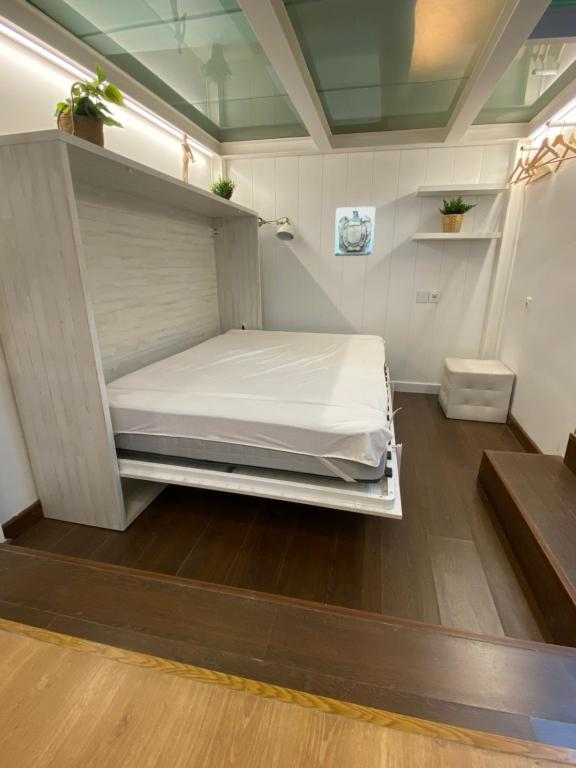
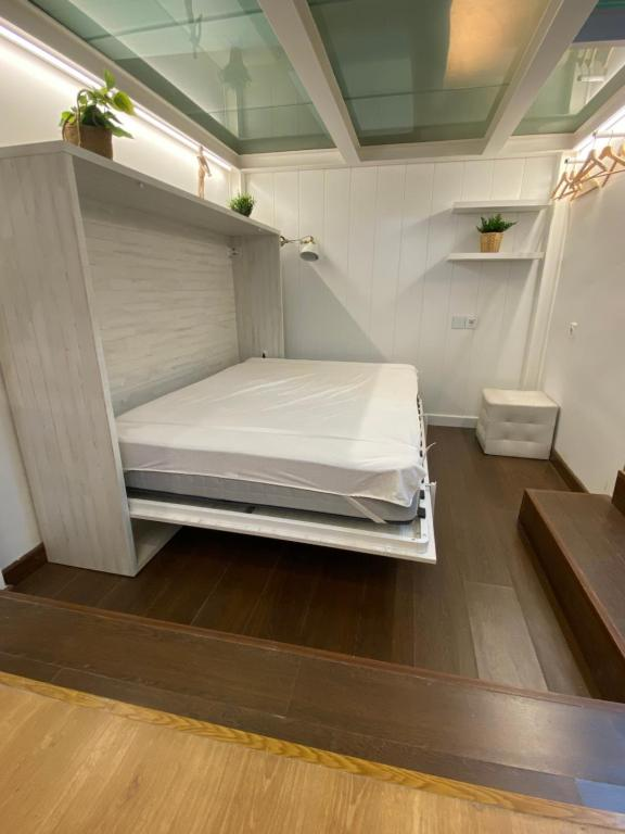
- wall sculpture [334,205,376,257]
